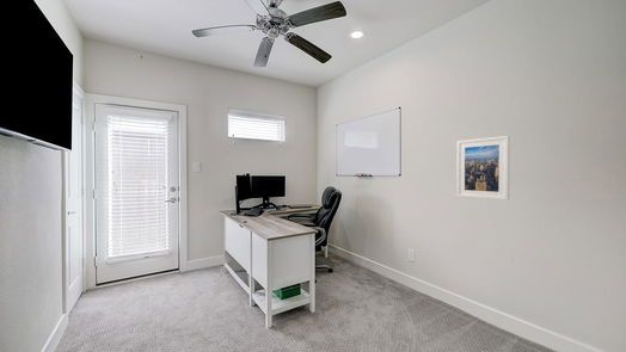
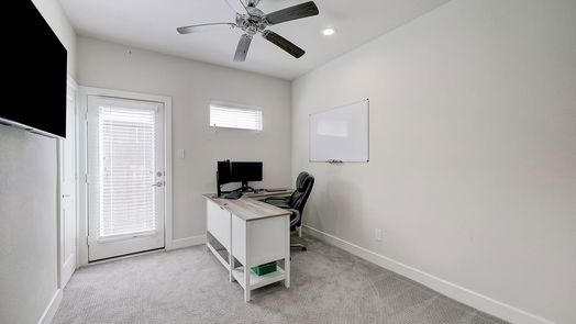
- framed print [455,135,511,202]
